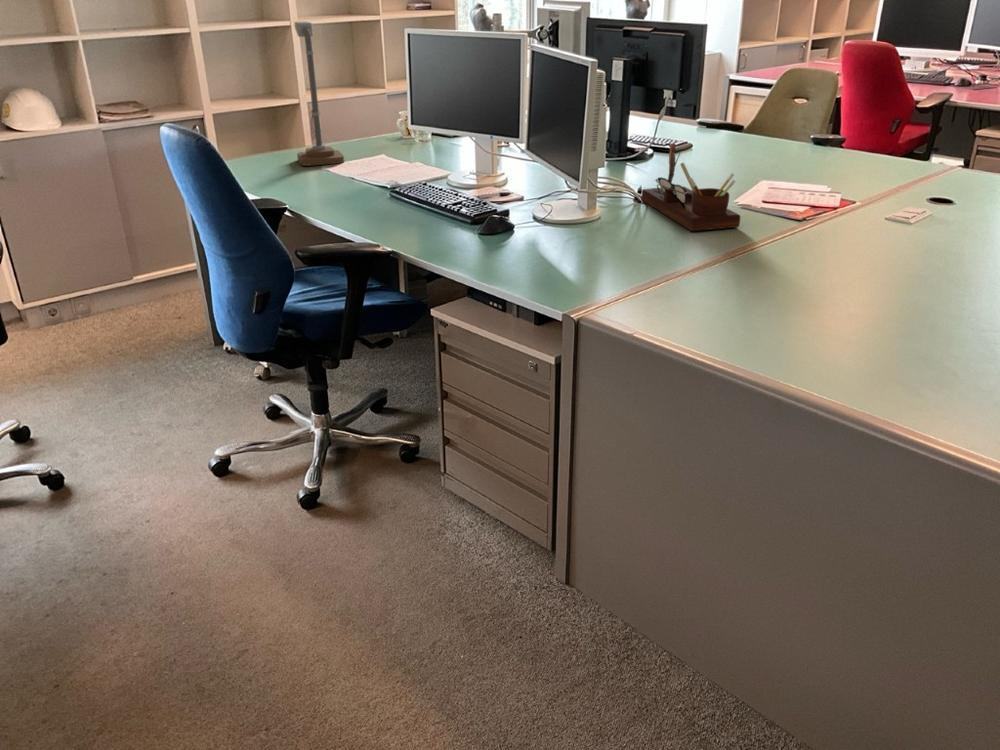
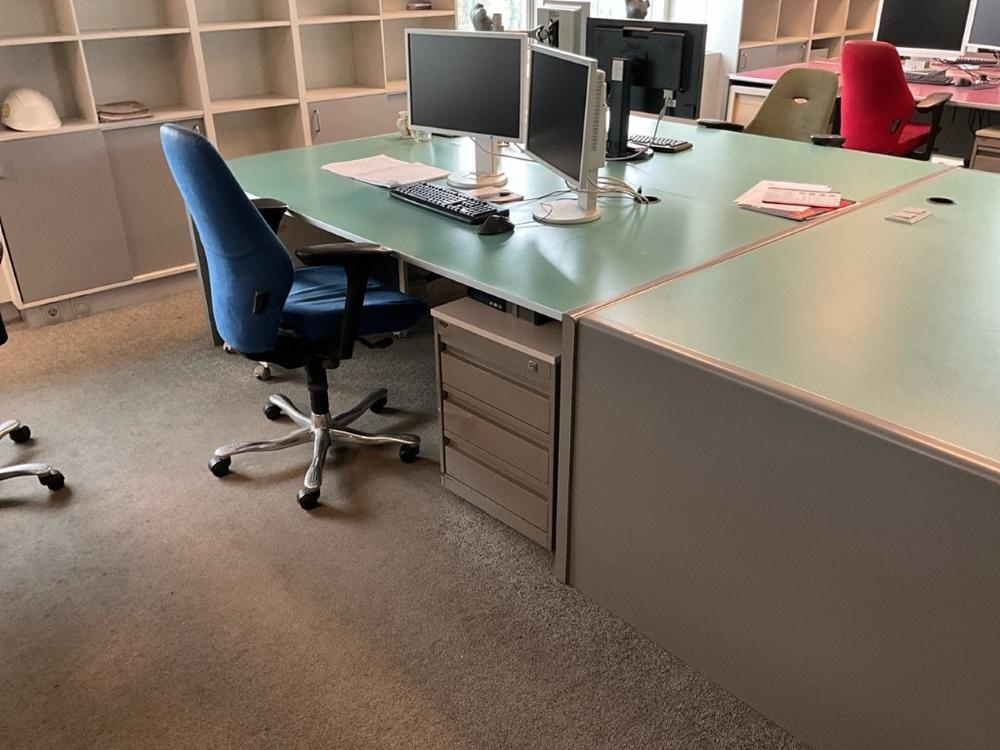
- desk lamp [293,20,345,167]
- desk organizer [640,142,741,232]
